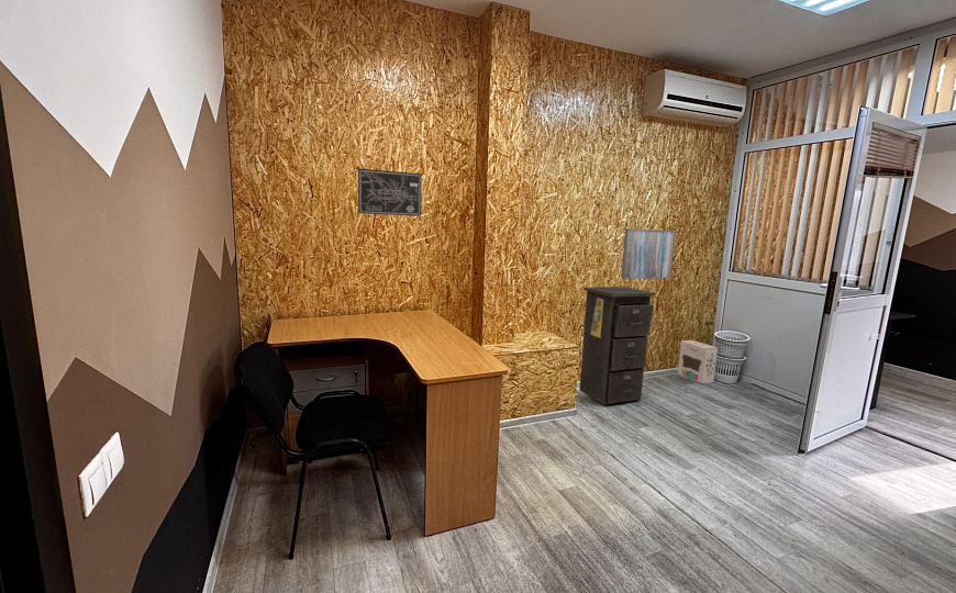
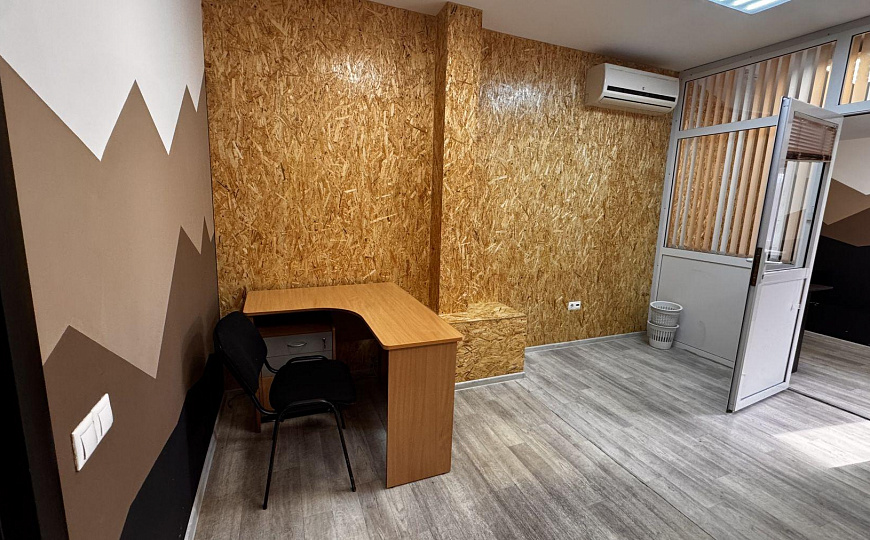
- filing cabinet [578,286,656,406]
- wall art [620,227,676,280]
- cardboard box [677,339,719,384]
- wall art [357,167,423,217]
